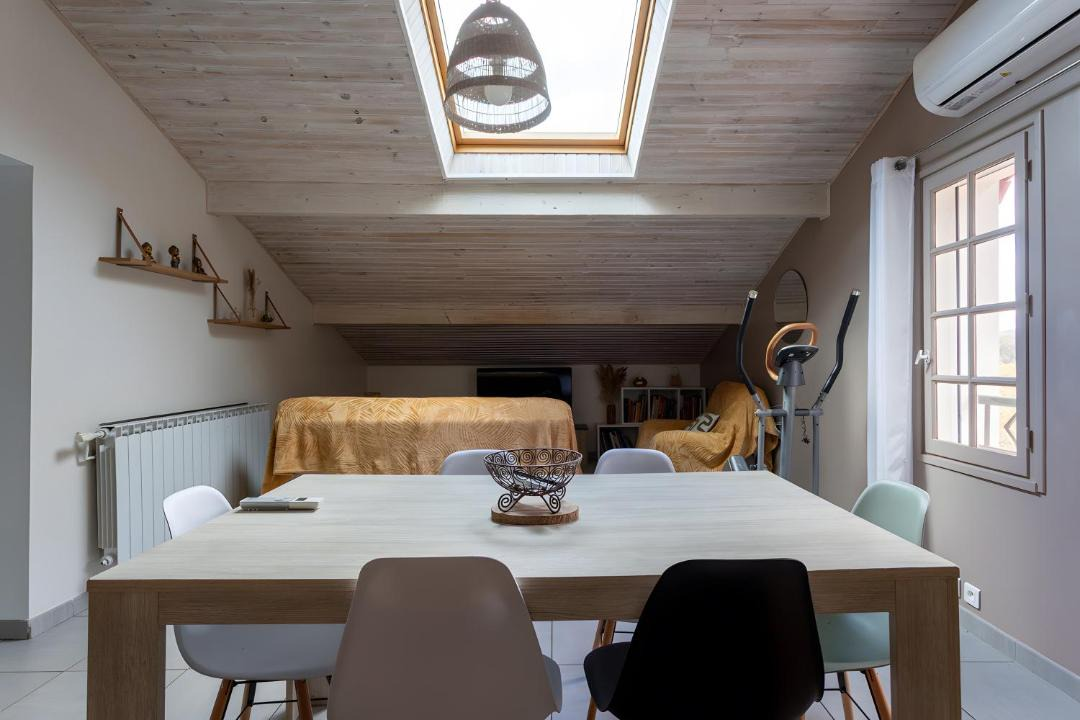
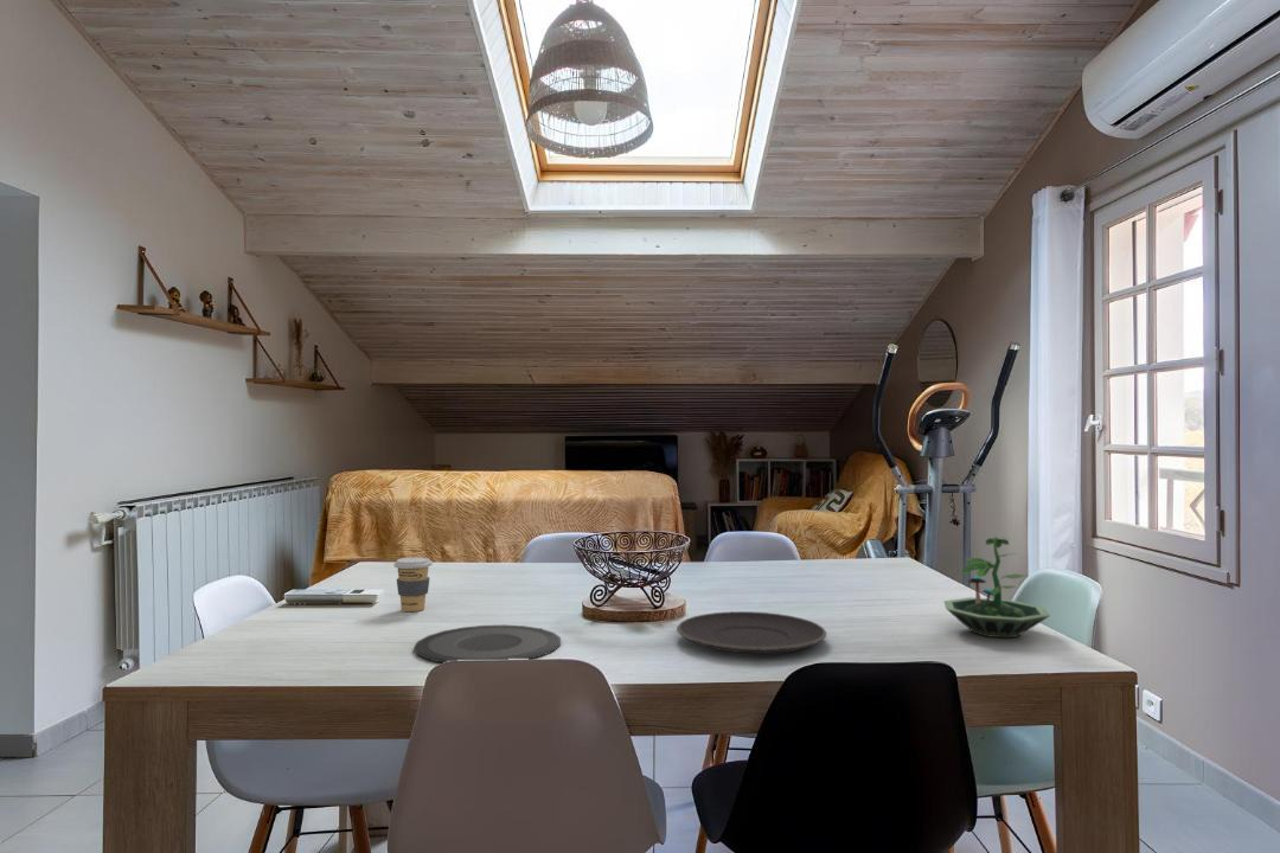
+ plate [412,624,562,663]
+ coffee cup [392,556,434,613]
+ terrarium [942,535,1051,640]
+ plate [676,610,828,655]
